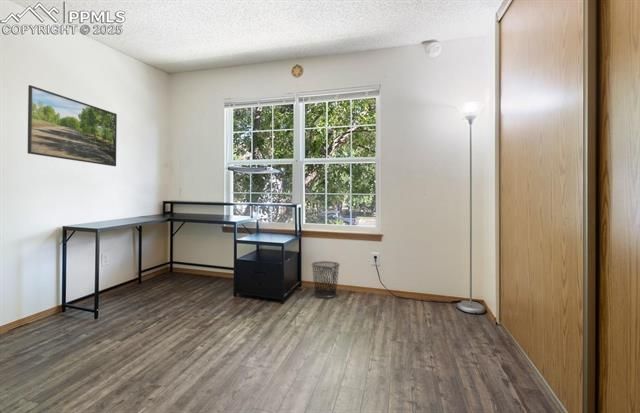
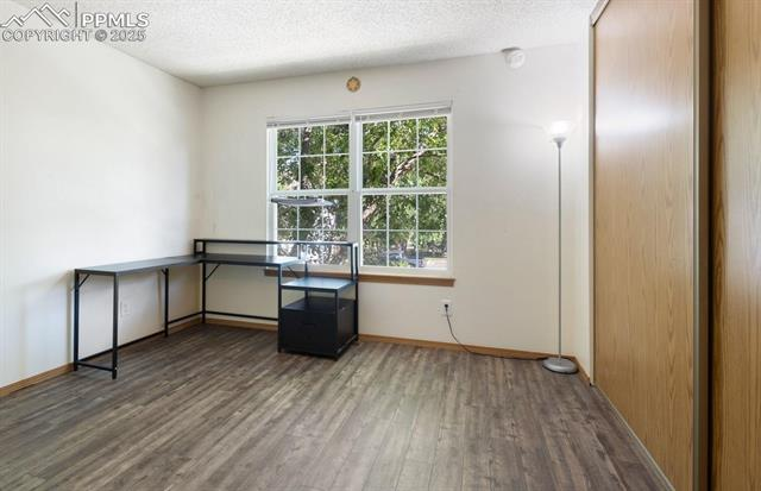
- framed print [27,84,118,167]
- waste bin [310,260,341,299]
